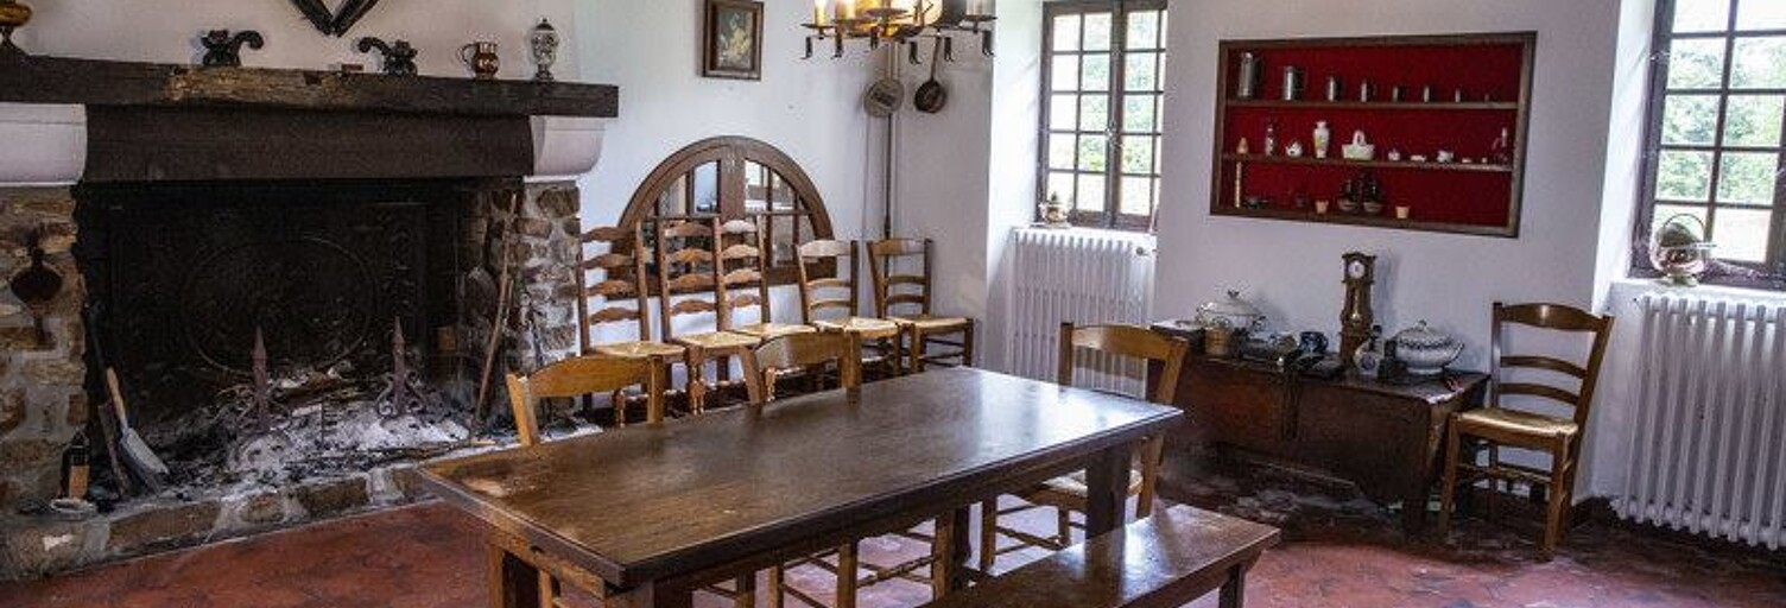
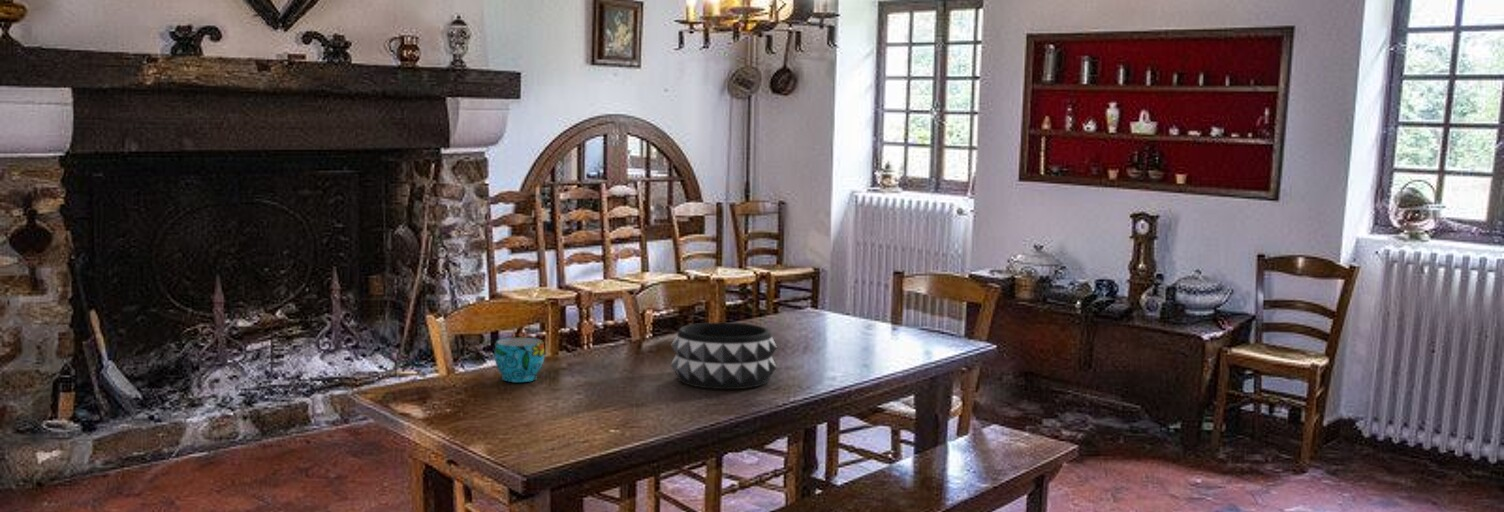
+ cup [494,337,545,383]
+ decorative bowl [670,322,778,390]
